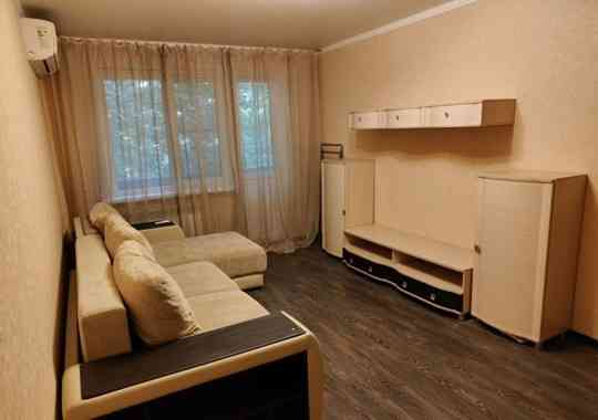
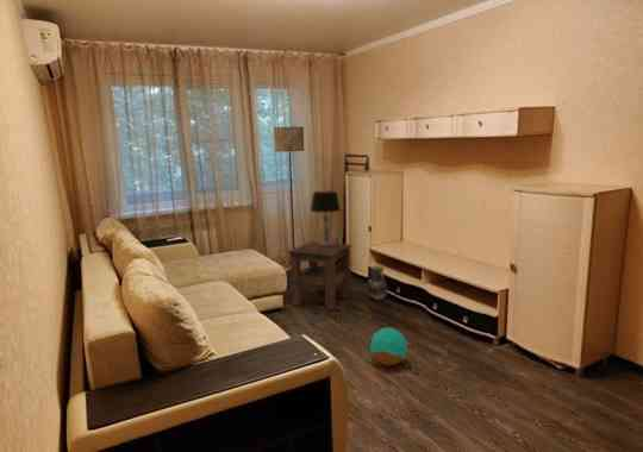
+ floor lamp [273,126,306,278]
+ ball [369,327,408,366]
+ side table [287,240,352,312]
+ table lamp [310,190,342,247]
+ ceramic jug [367,264,388,301]
